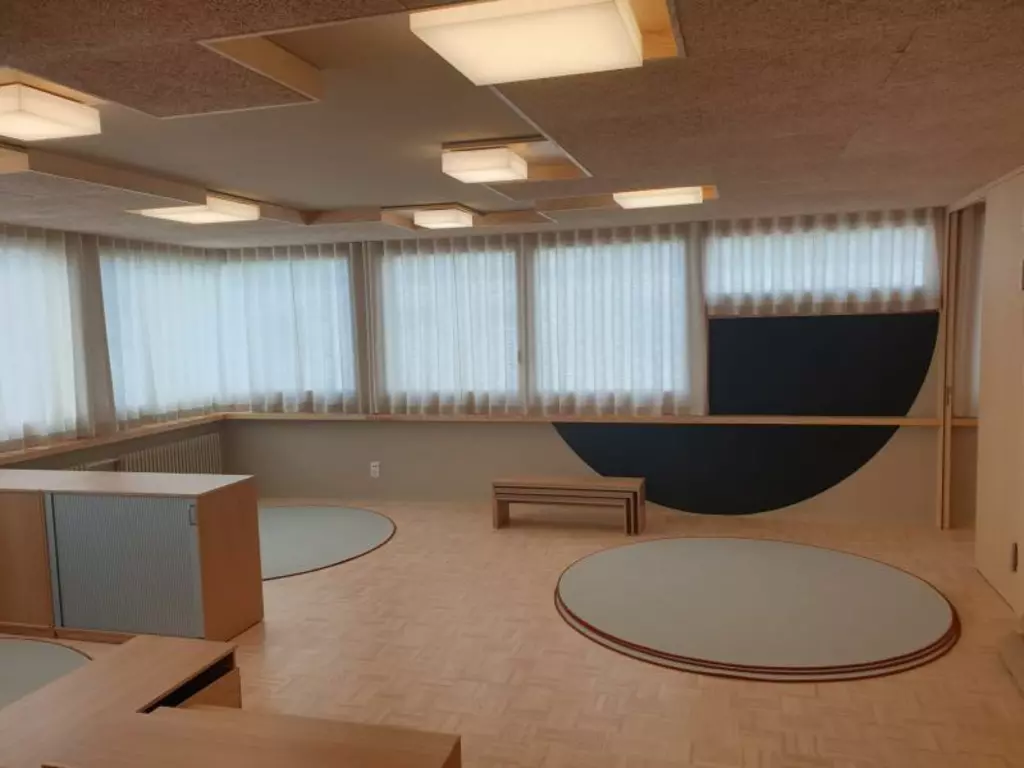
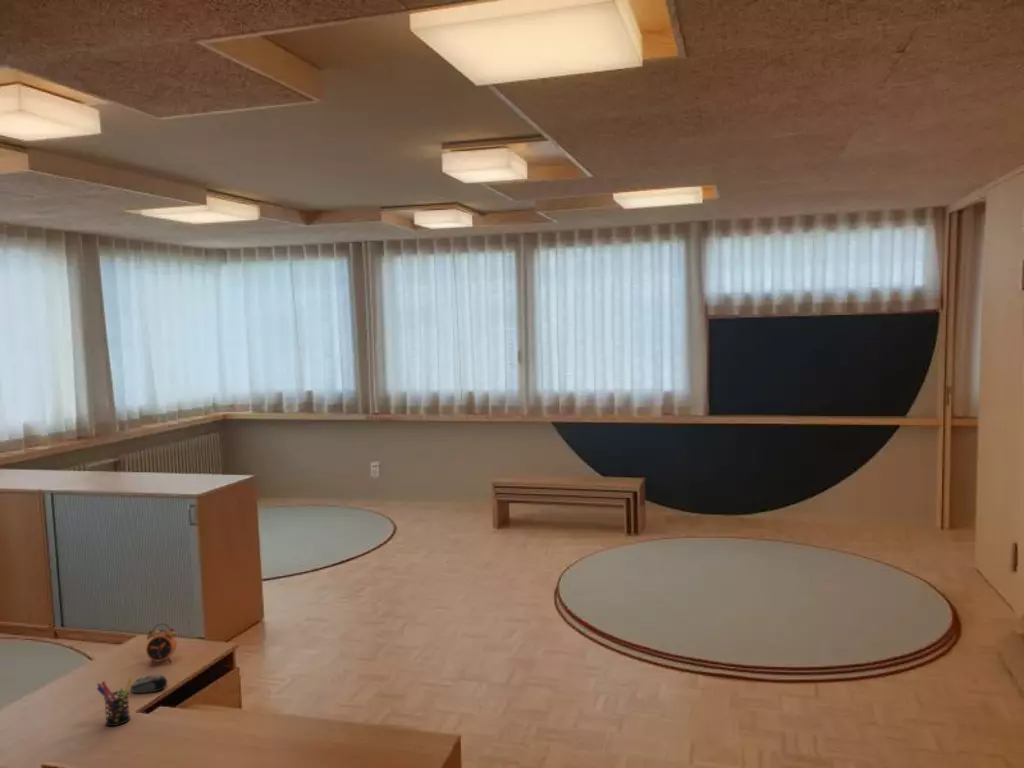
+ computer mouse [130,673,168,694]
+ pen holder [96,677,133,727]
+ alarm clock [145,623,178,666]
